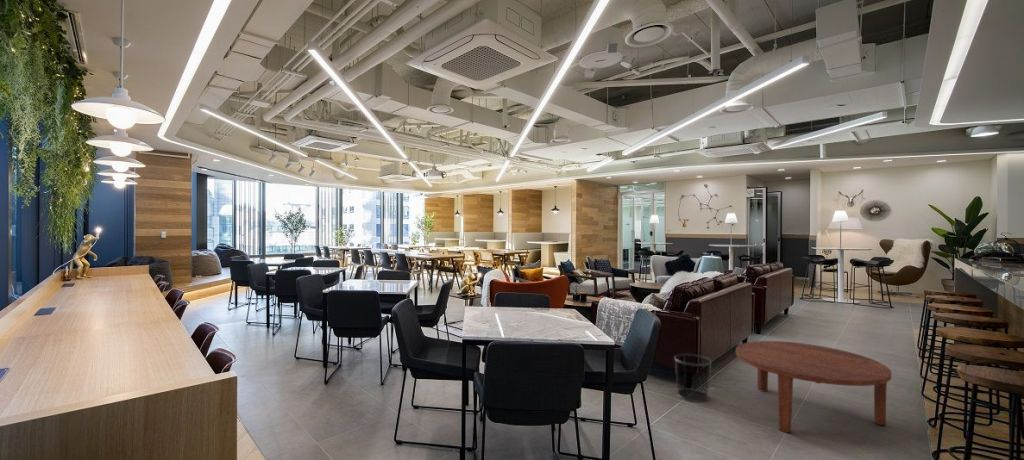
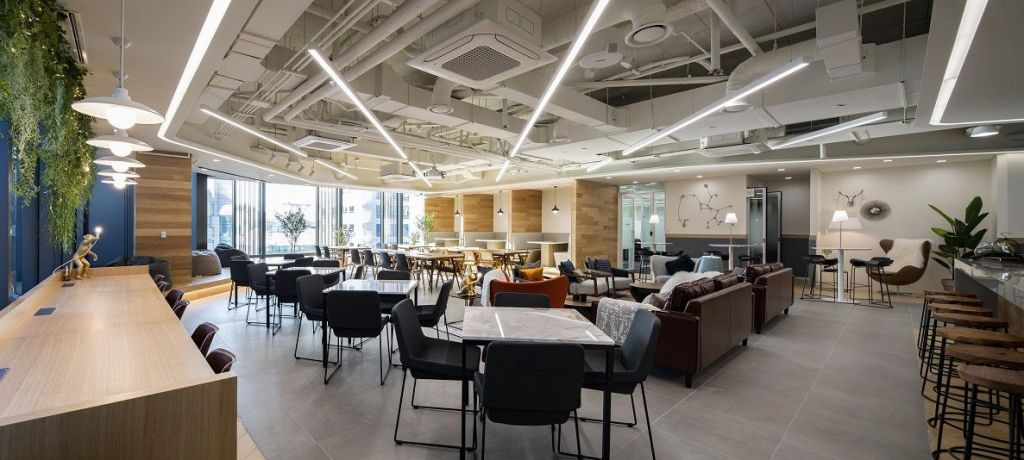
- waste bin [673,353,713,403]
- coffee table [735,340,892,434]
